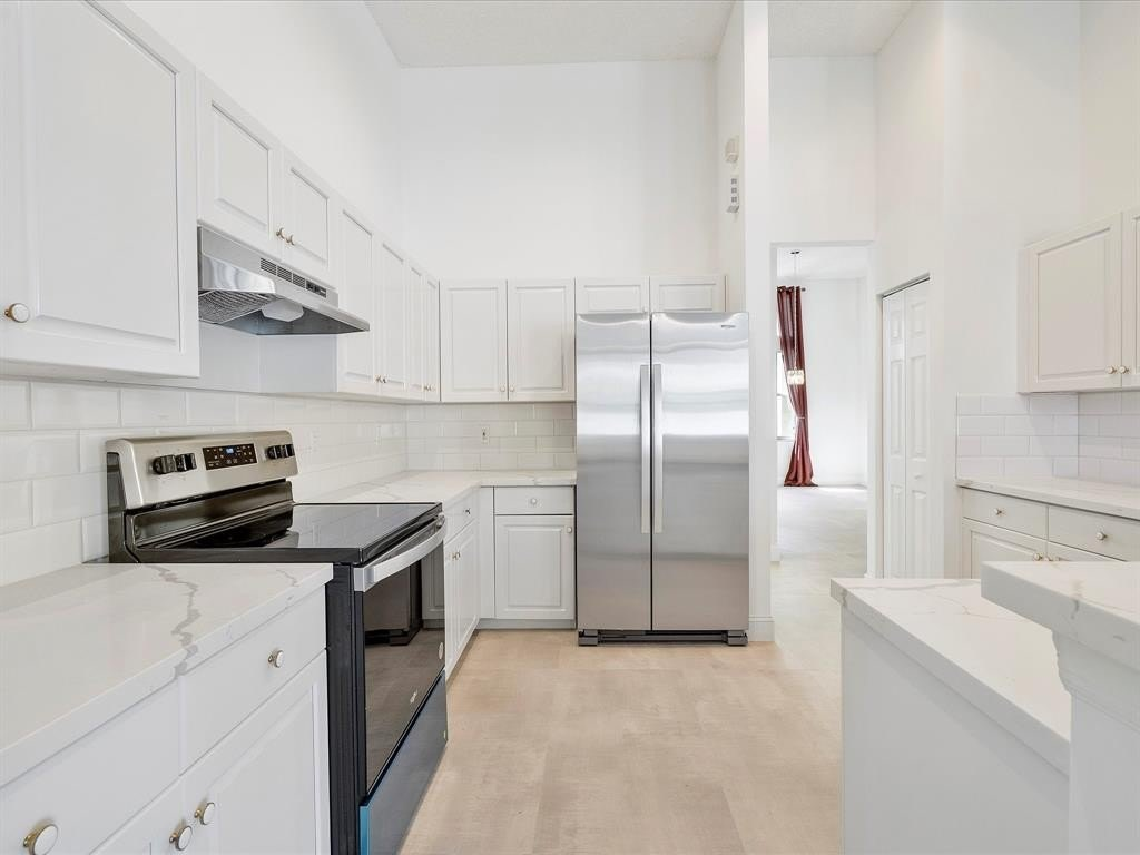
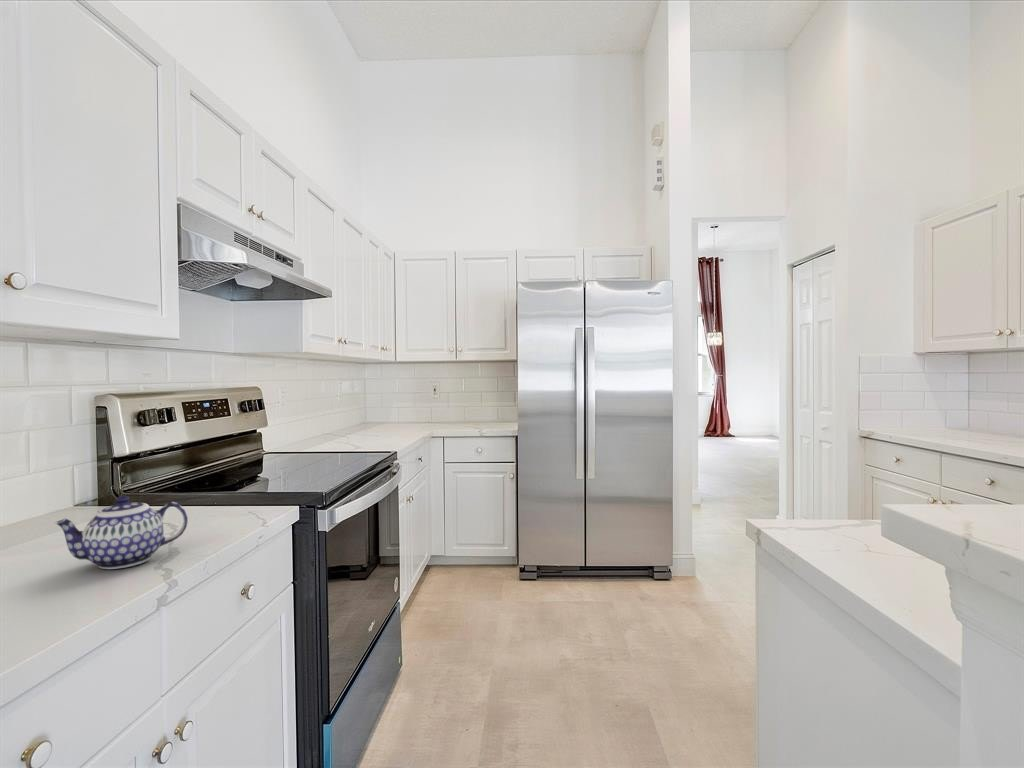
+ teapot [53,495,189,570]
